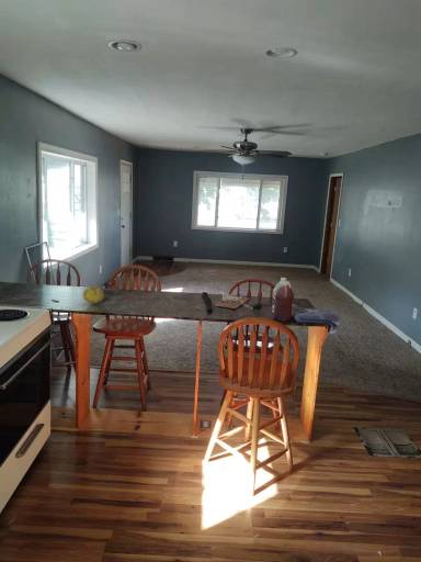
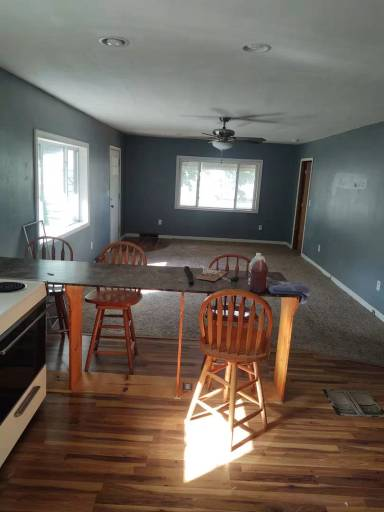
- fruit [82,285,105,305]
